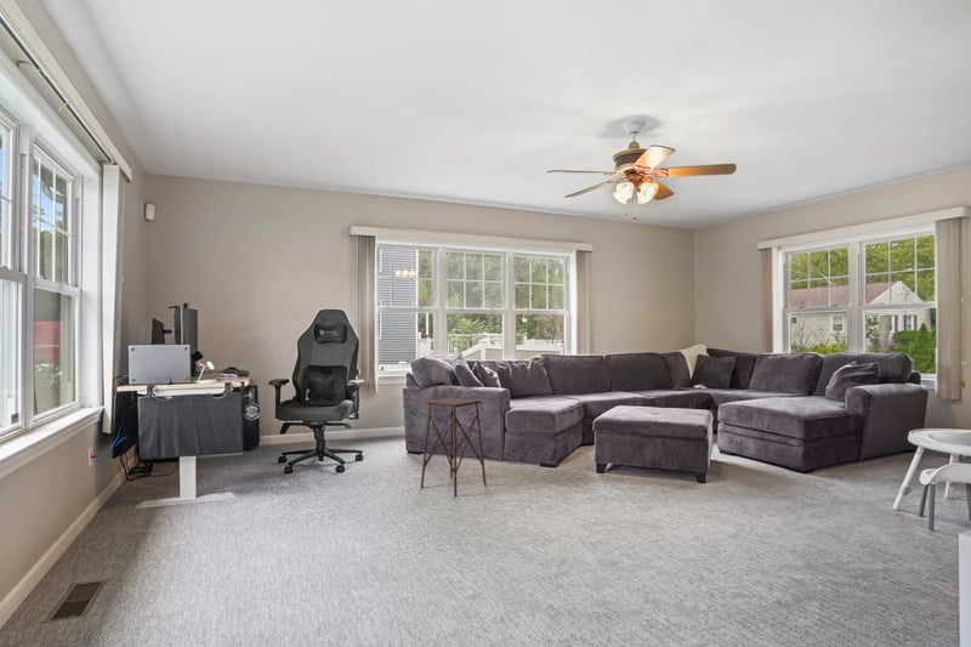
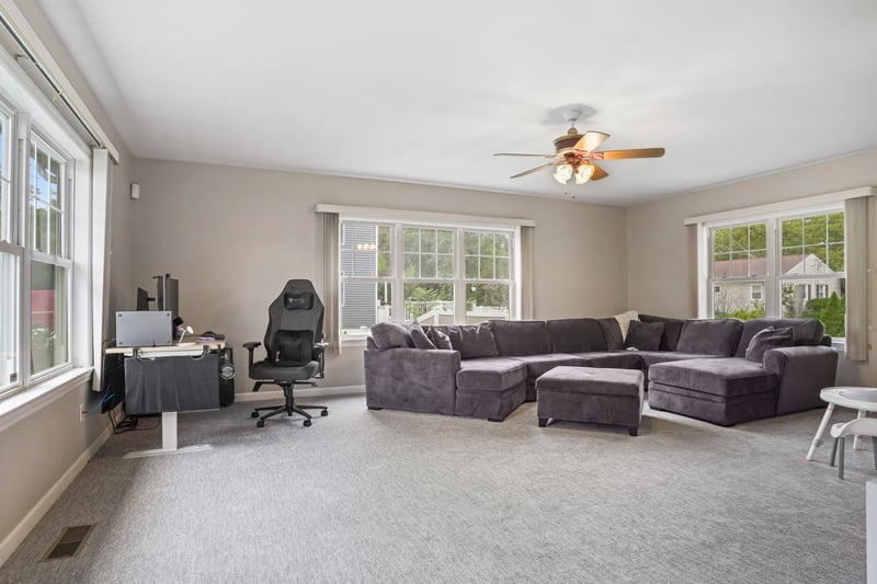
- side table [420,397,488,498]
